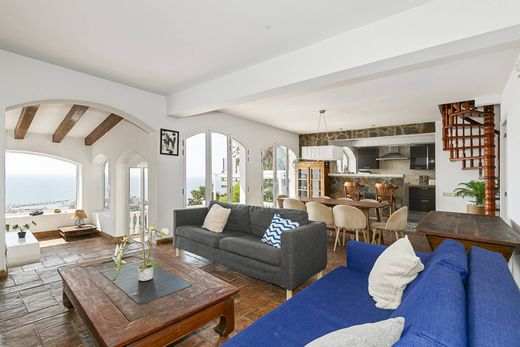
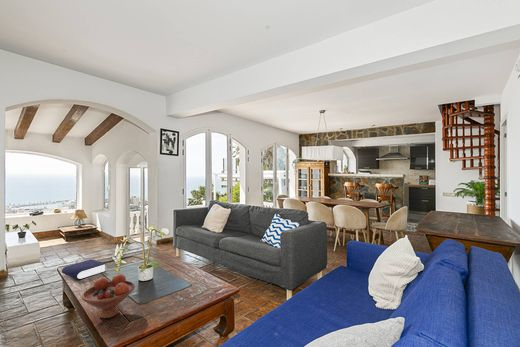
+ book [61,258,107,281]
+ fruit bowl [80,273,136,319]
